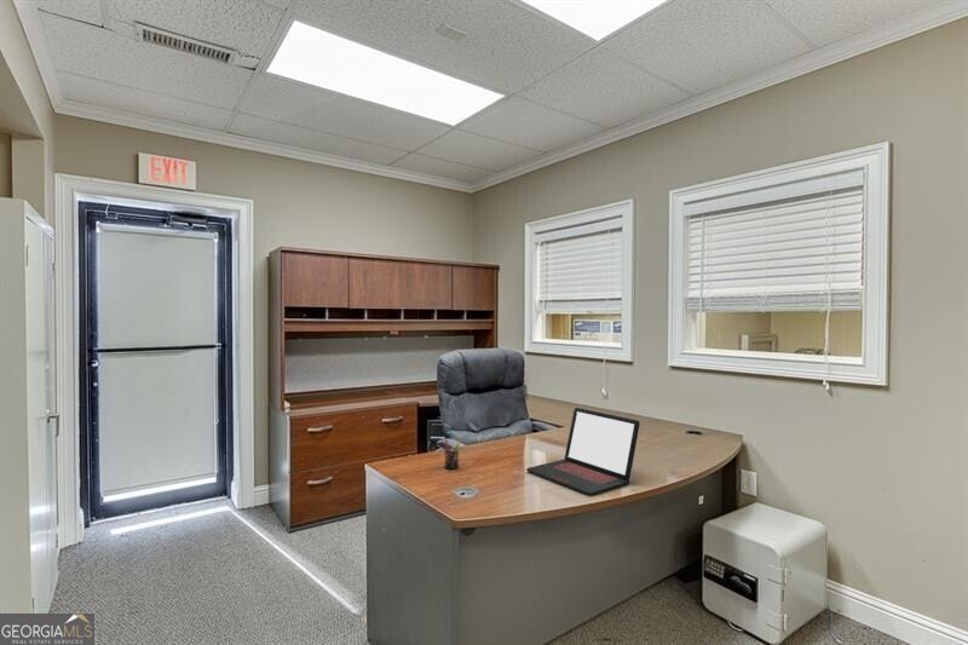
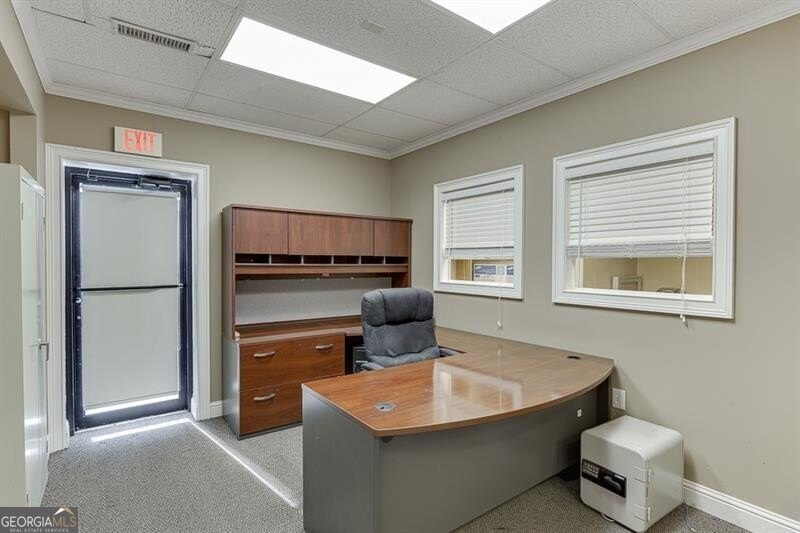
- laptop [525,407,641,496]
- pen holder [439,438,461,471]
